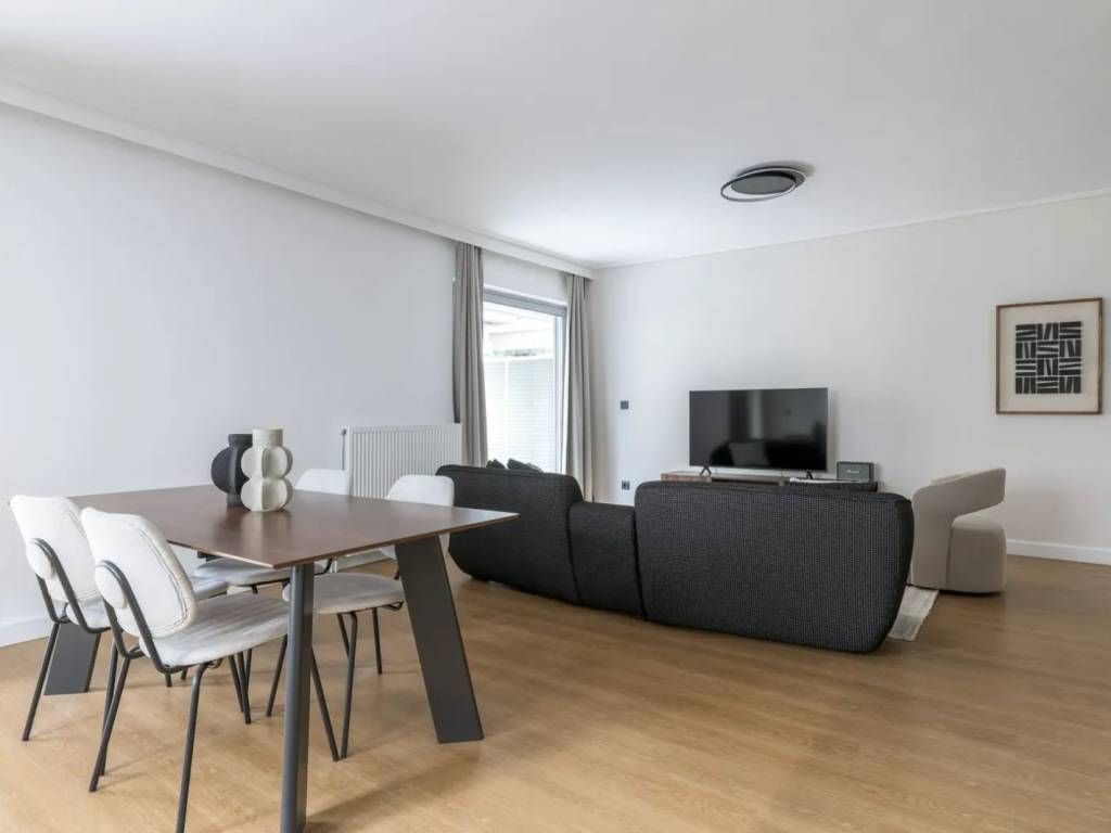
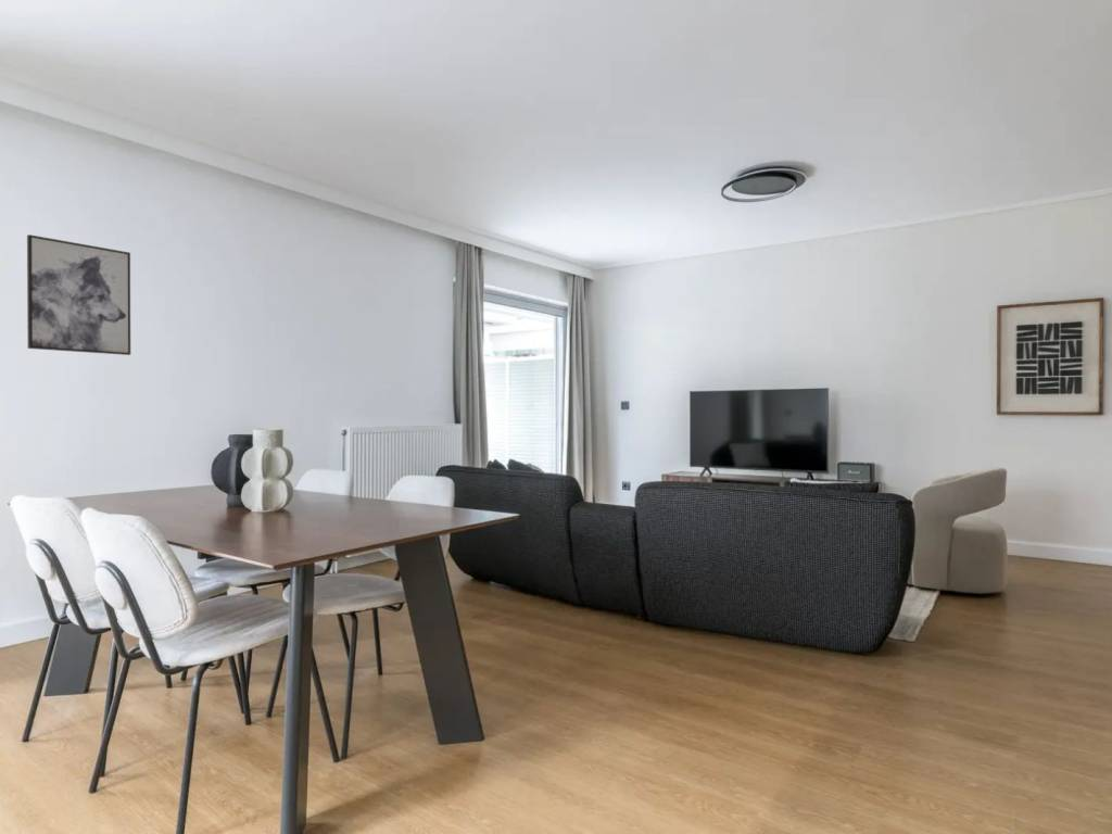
+ wall art [26,233,131,356]
